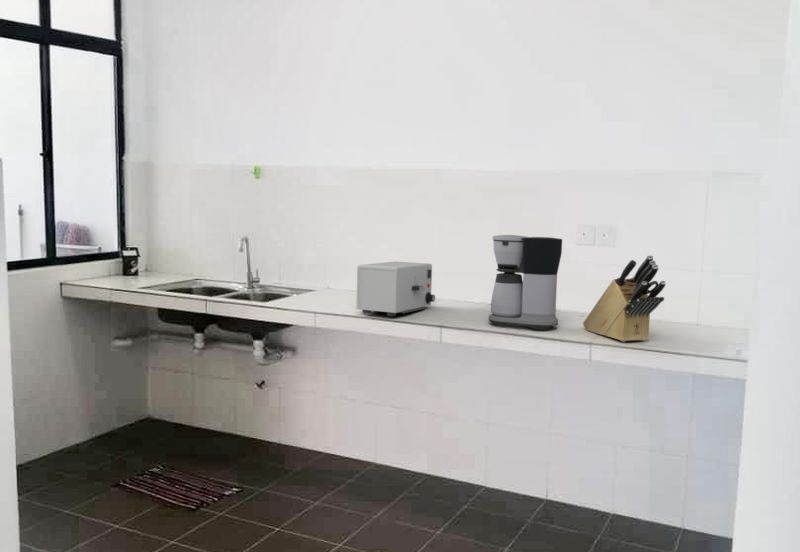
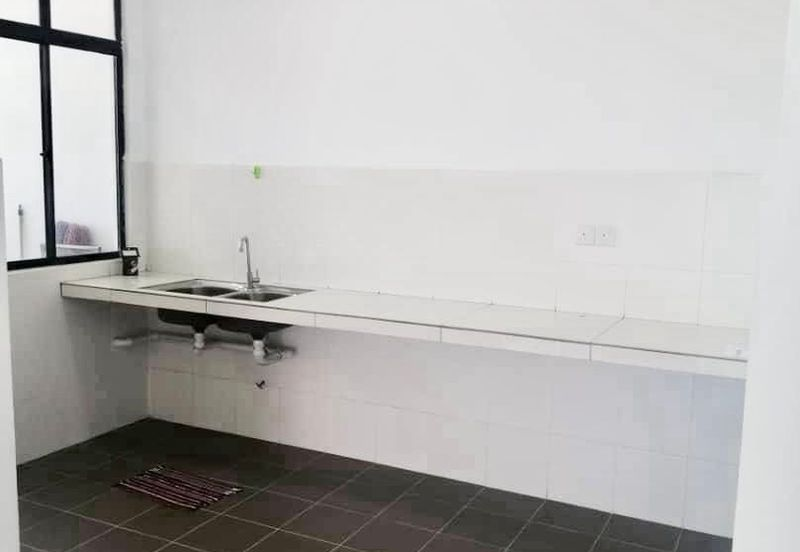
- knife block [582,254,667,342]
- coffee maker [488,234,563,331]
- toaster [355,260,436,317]
